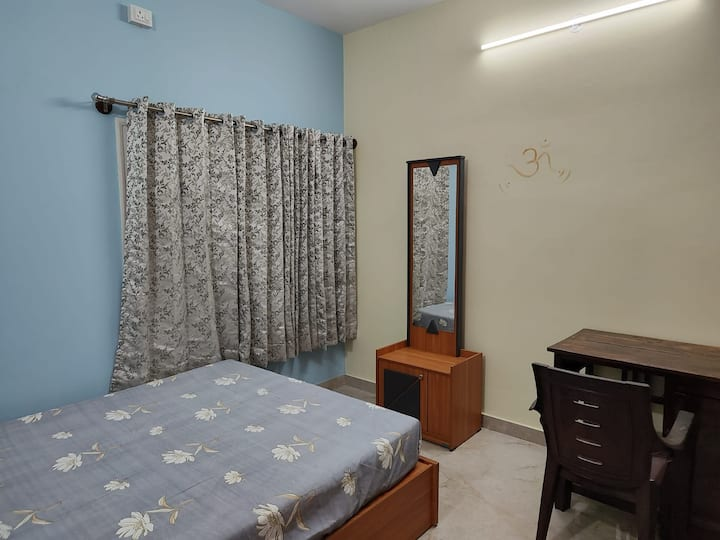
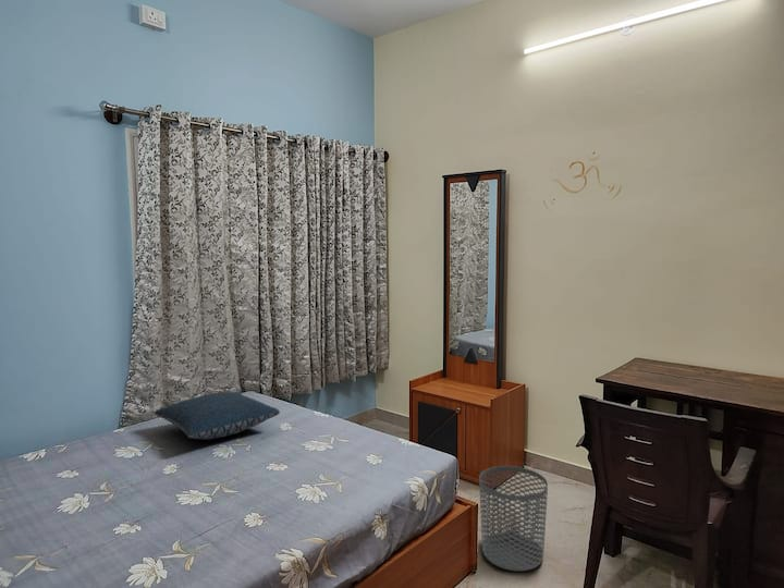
+ waste bin [478,465,549,572]
+ pillow [155,391,281,441]
